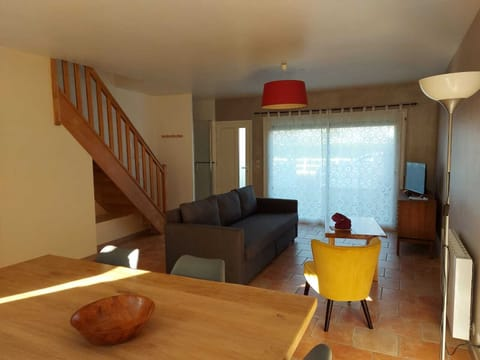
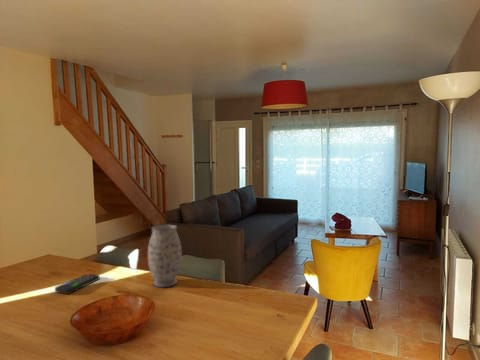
+ remote control [54,272,101,295]
+ vase [147,223,183,288]
